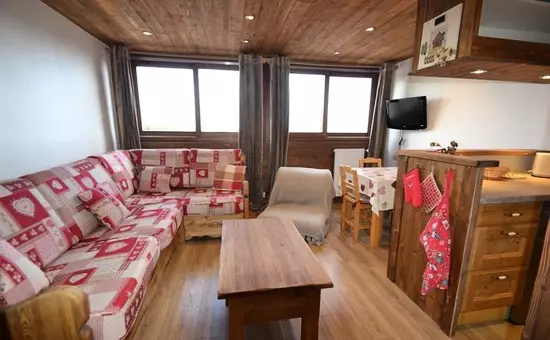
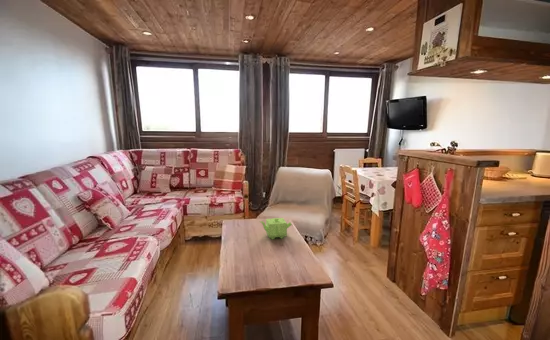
+ teapot [259,217,293,240]
